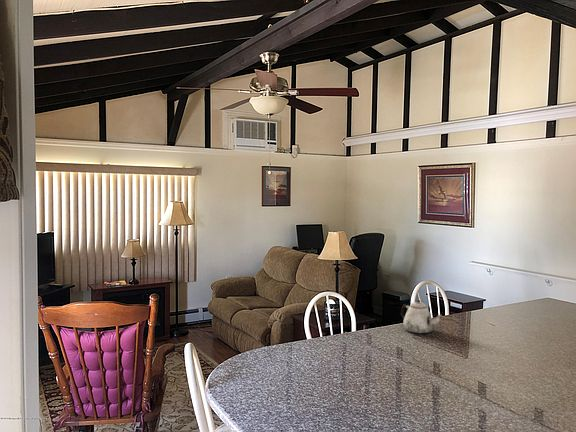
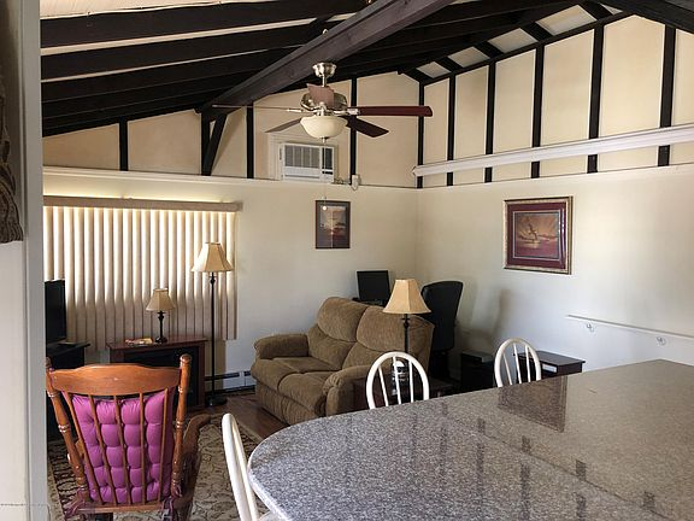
- teapot [400,299,443,334]
